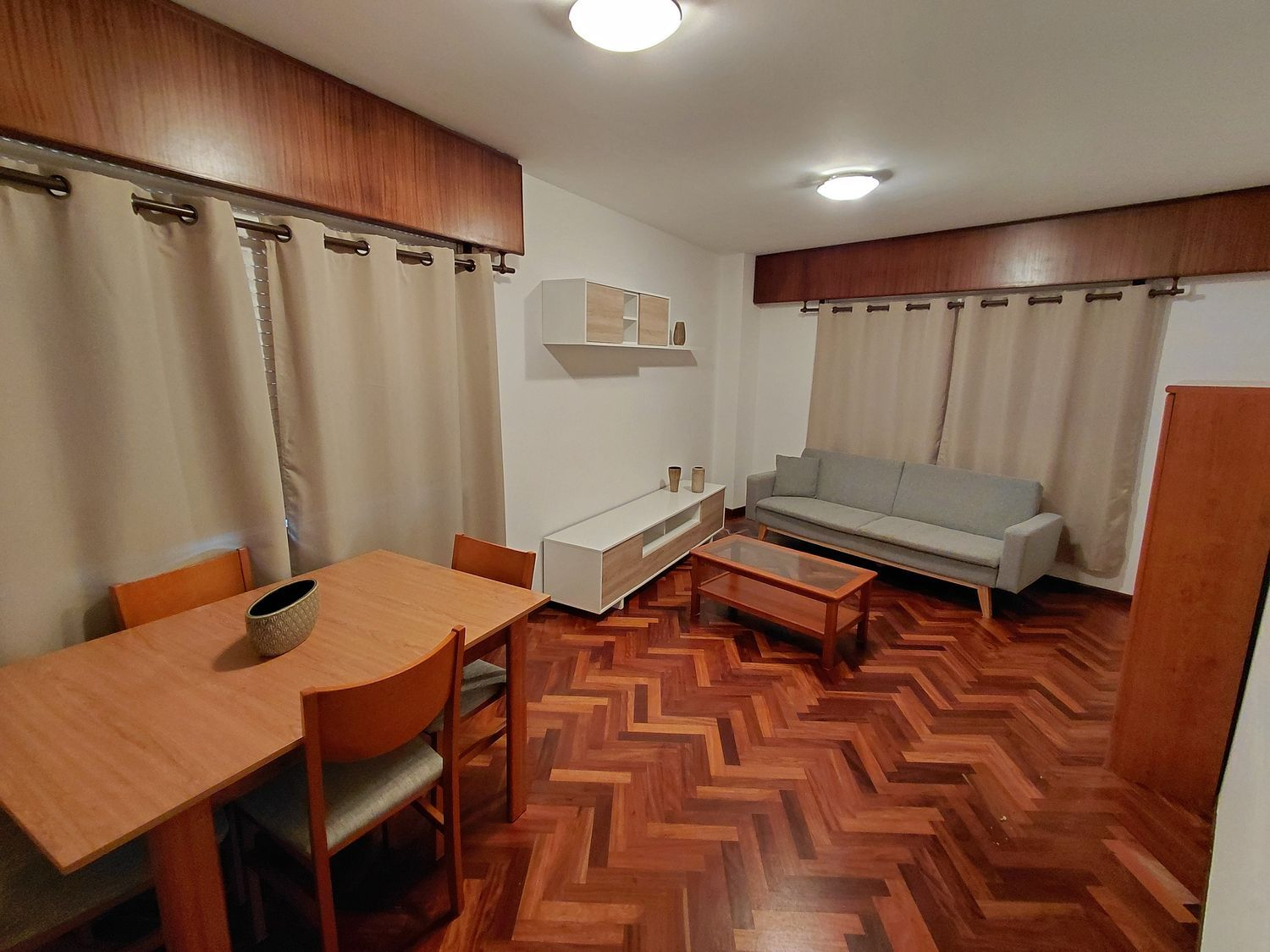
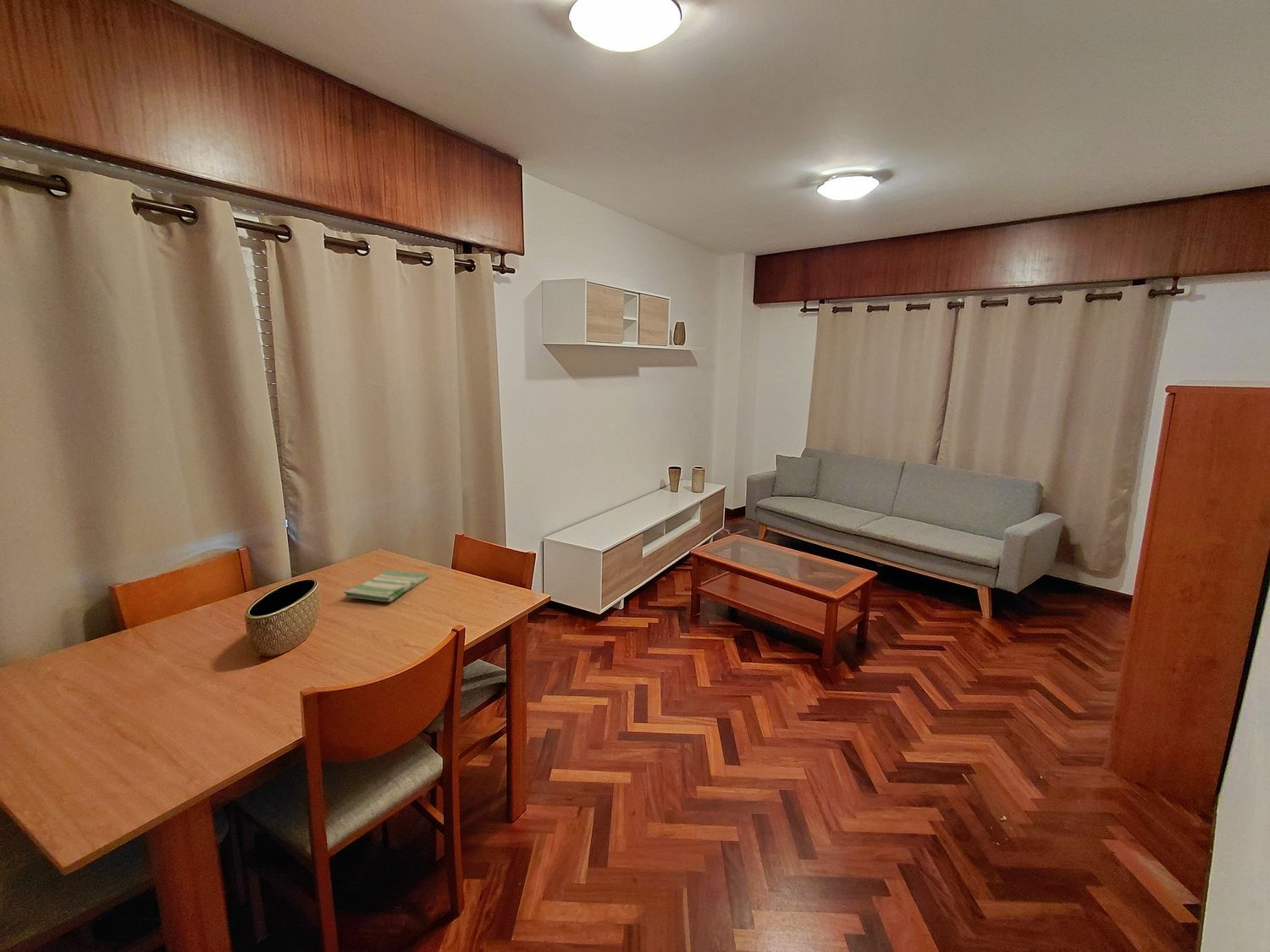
+ dish towel [343,570,429,603]
